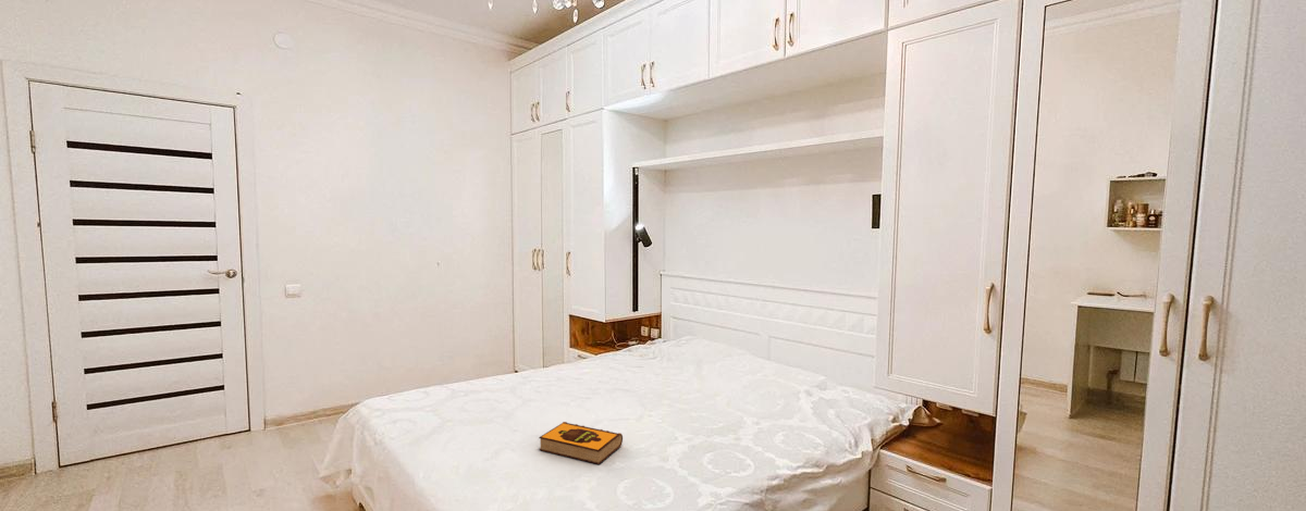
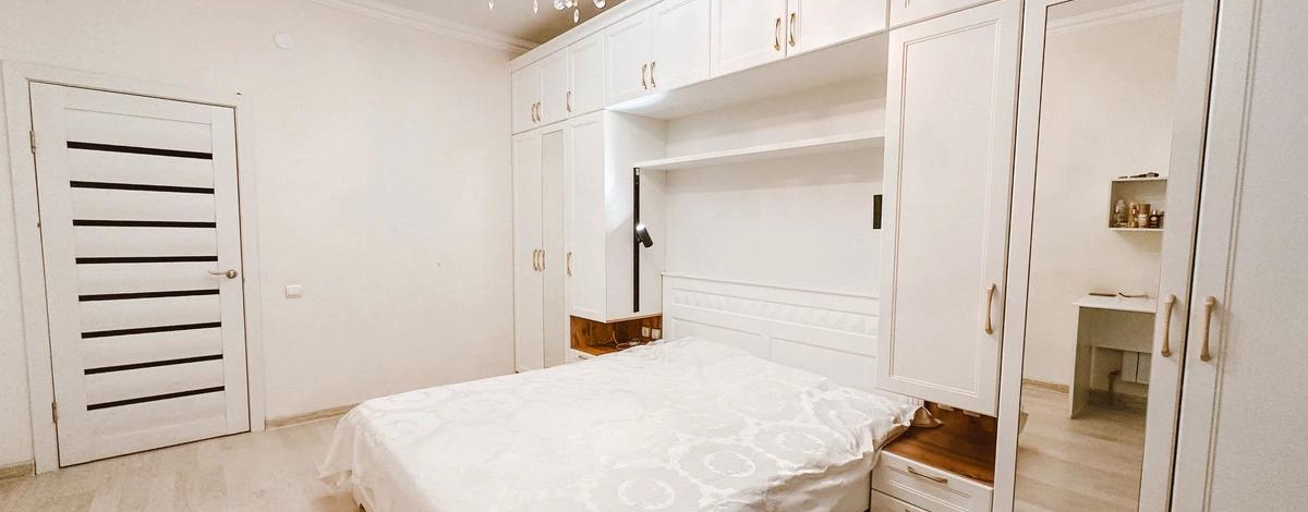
- hardback book [538,421,624,465]
